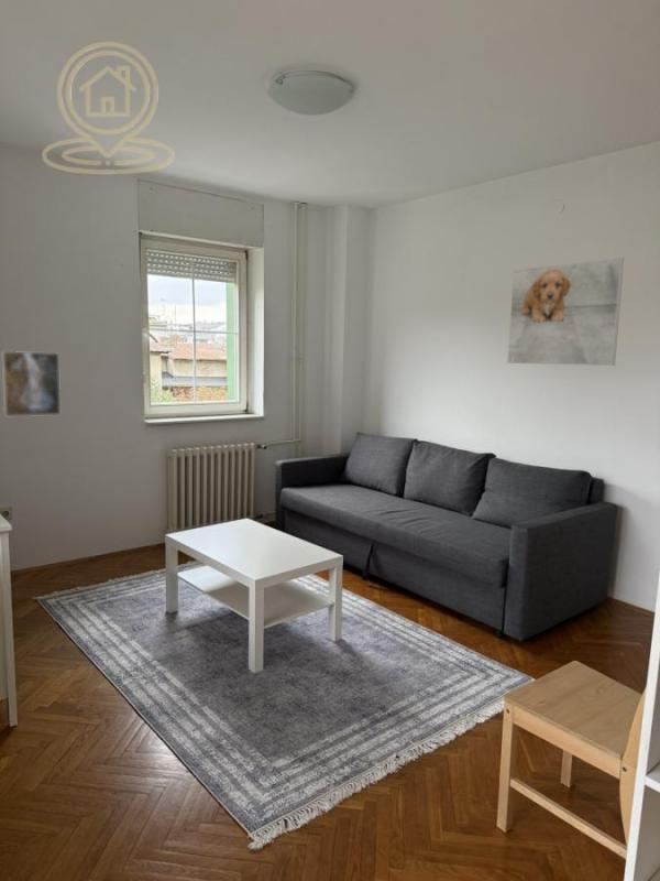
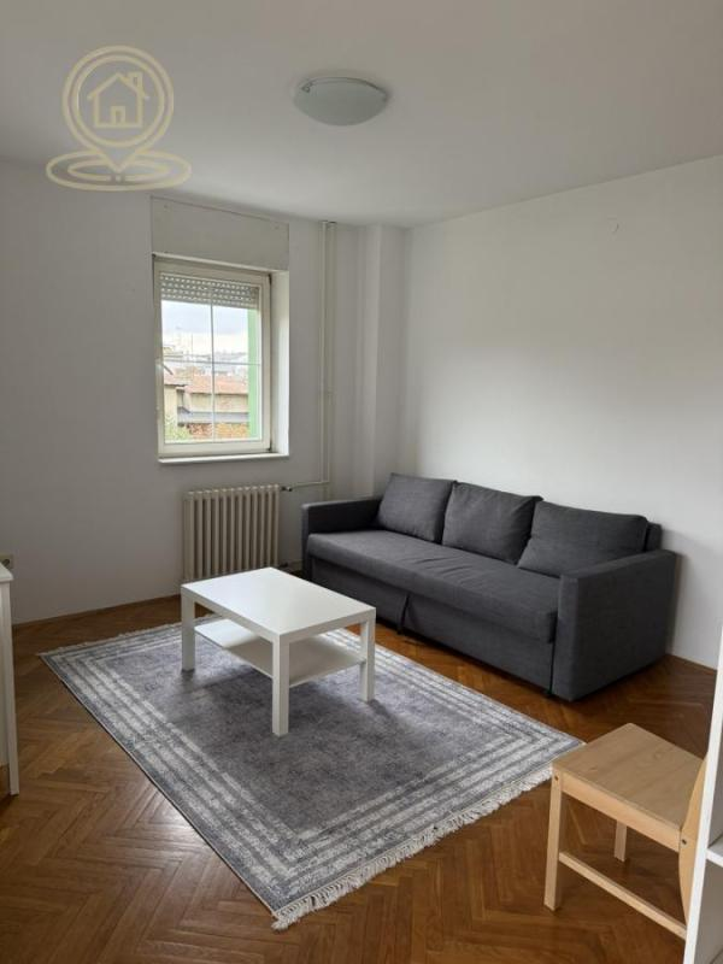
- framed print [506,257,625,367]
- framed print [0,350,62,417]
